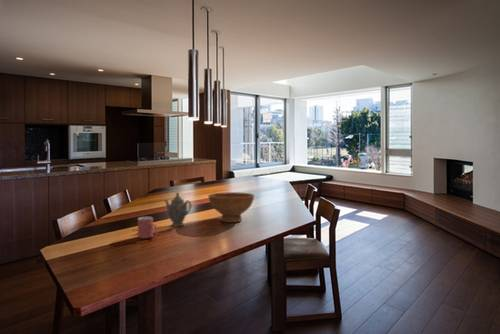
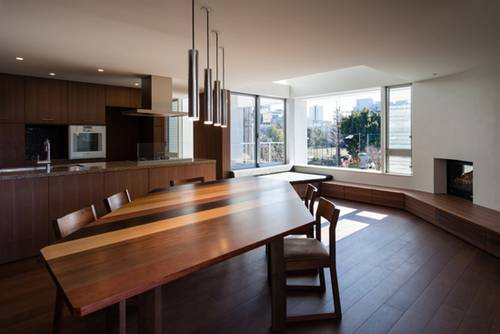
- chinaware [163,191,193,228]
- mug [137,216,159,239]
- bowl [207,191,256,223]
